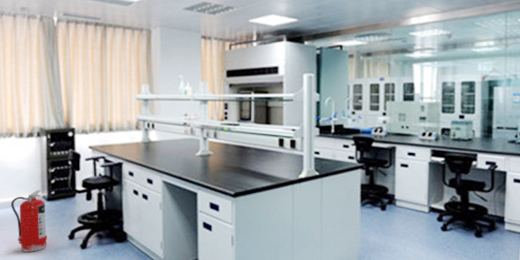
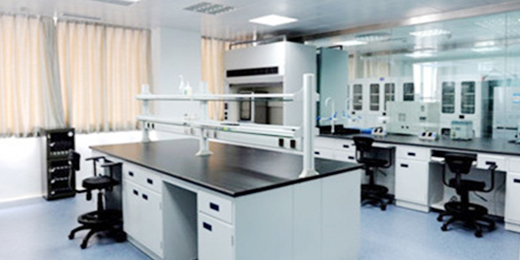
- fire extinguisher [10,189,48,253]
